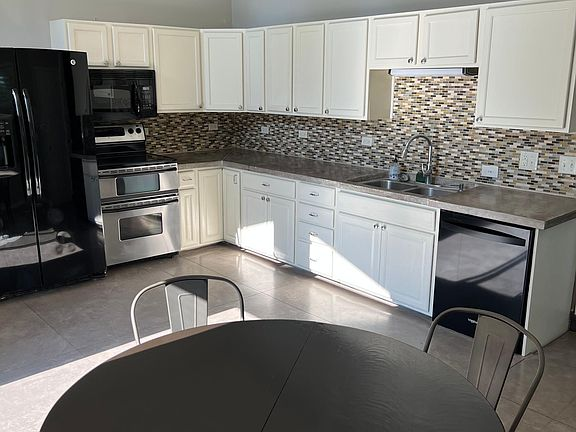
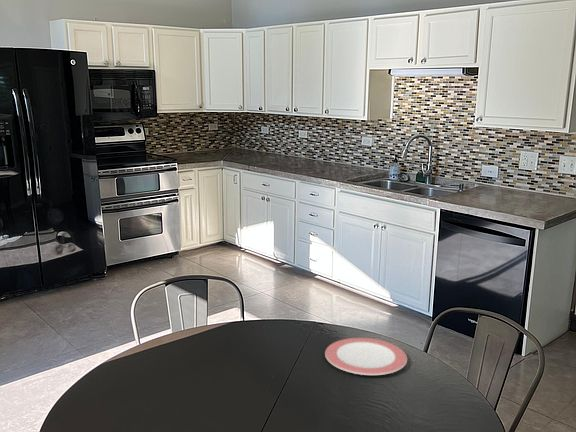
+ plate [324,337,408,376]
